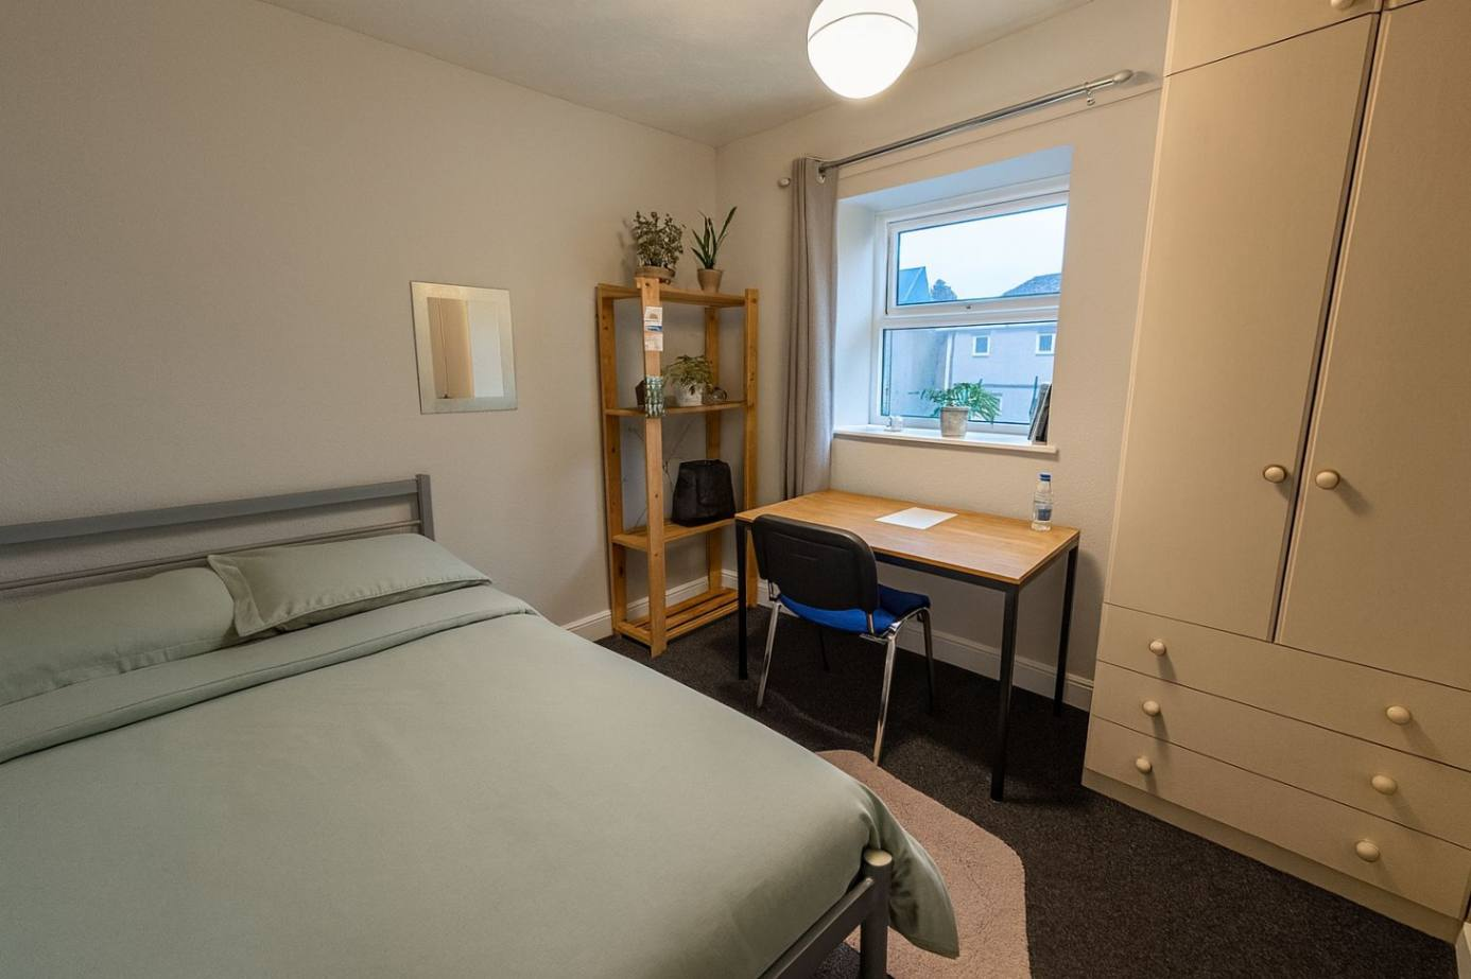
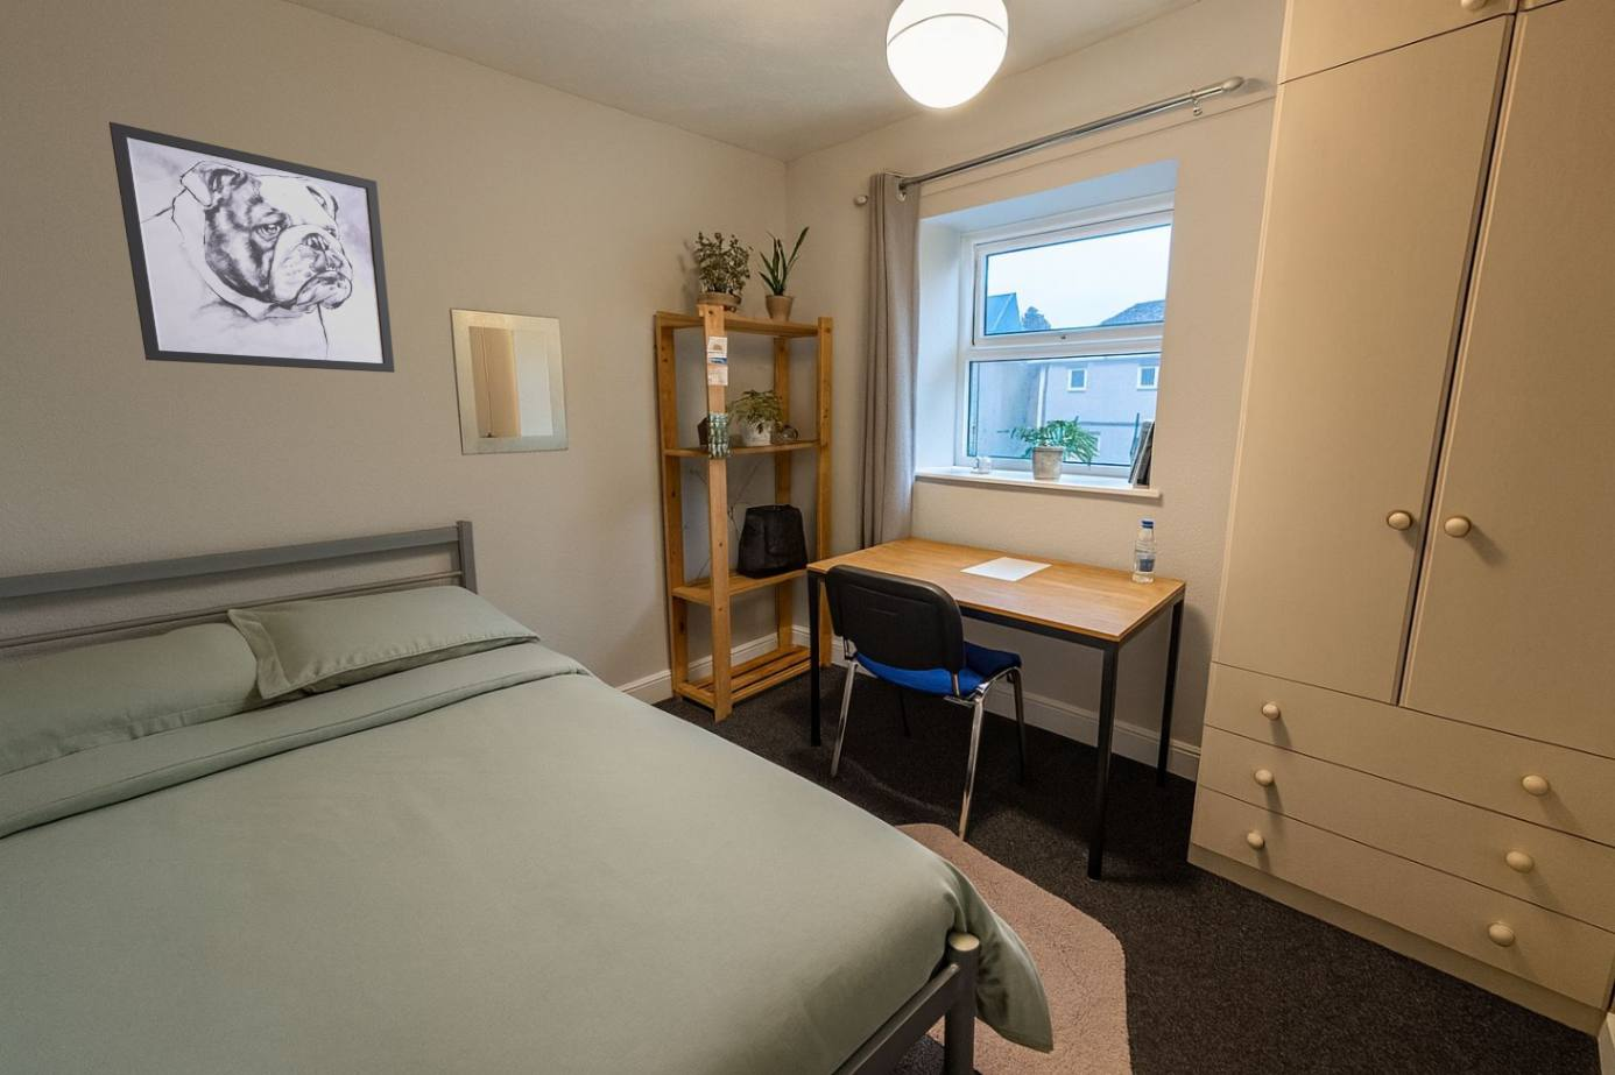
+ wall art [108,121,396,374]
